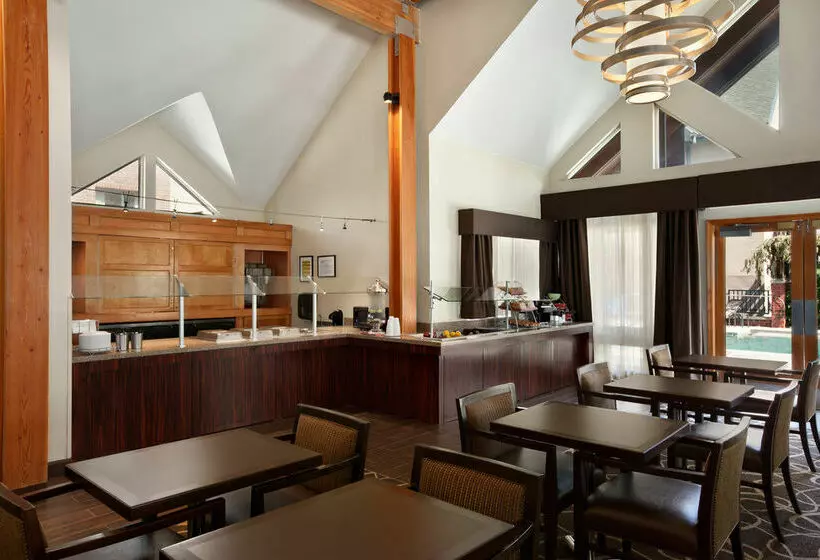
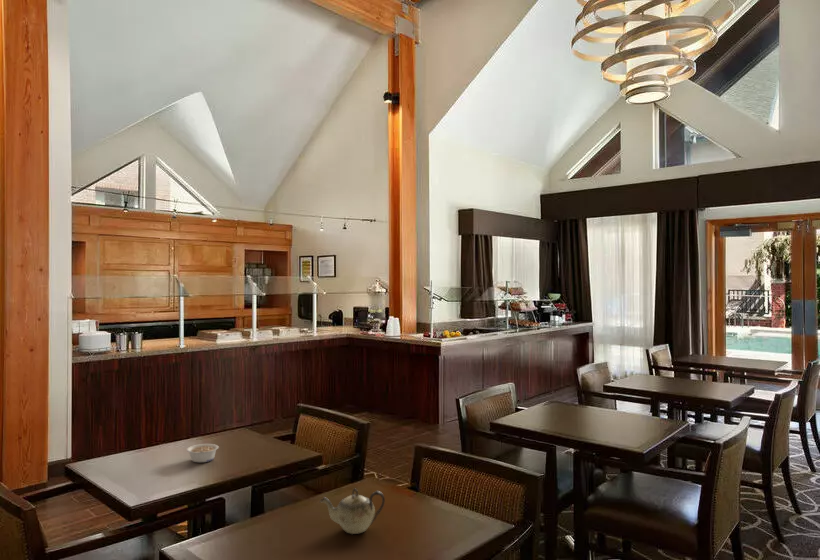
+ legume [186,443,220,463]
+ teapot [319,487,386,535]
